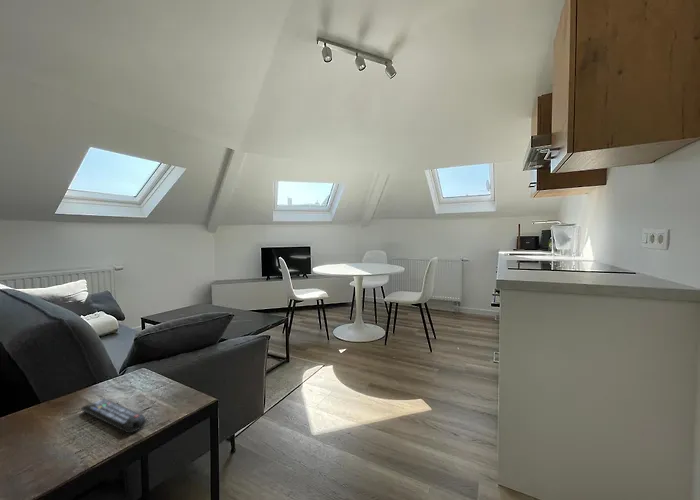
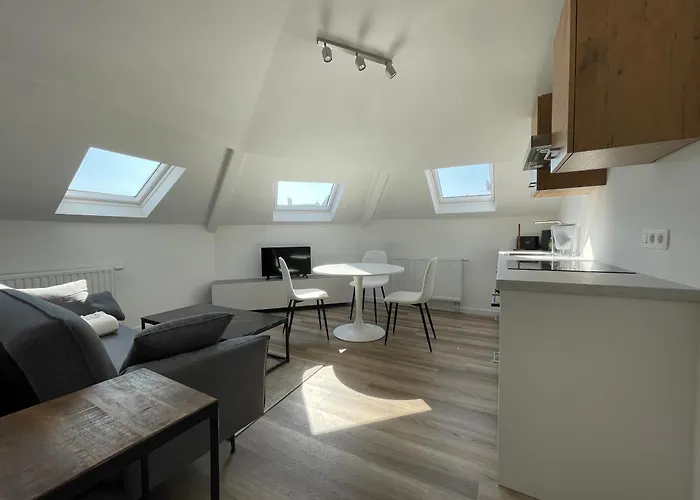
- remote control [80,398,147,434]
